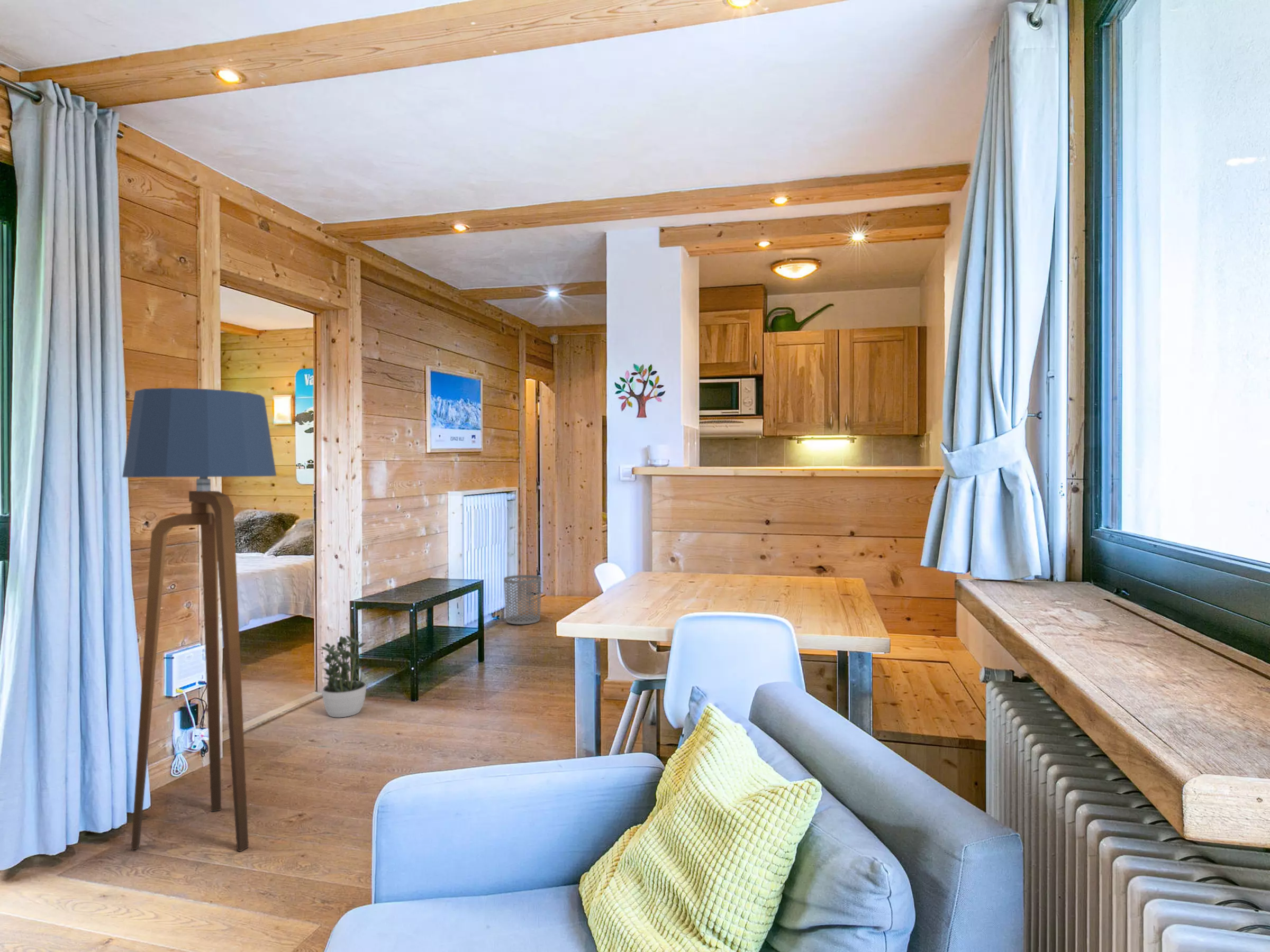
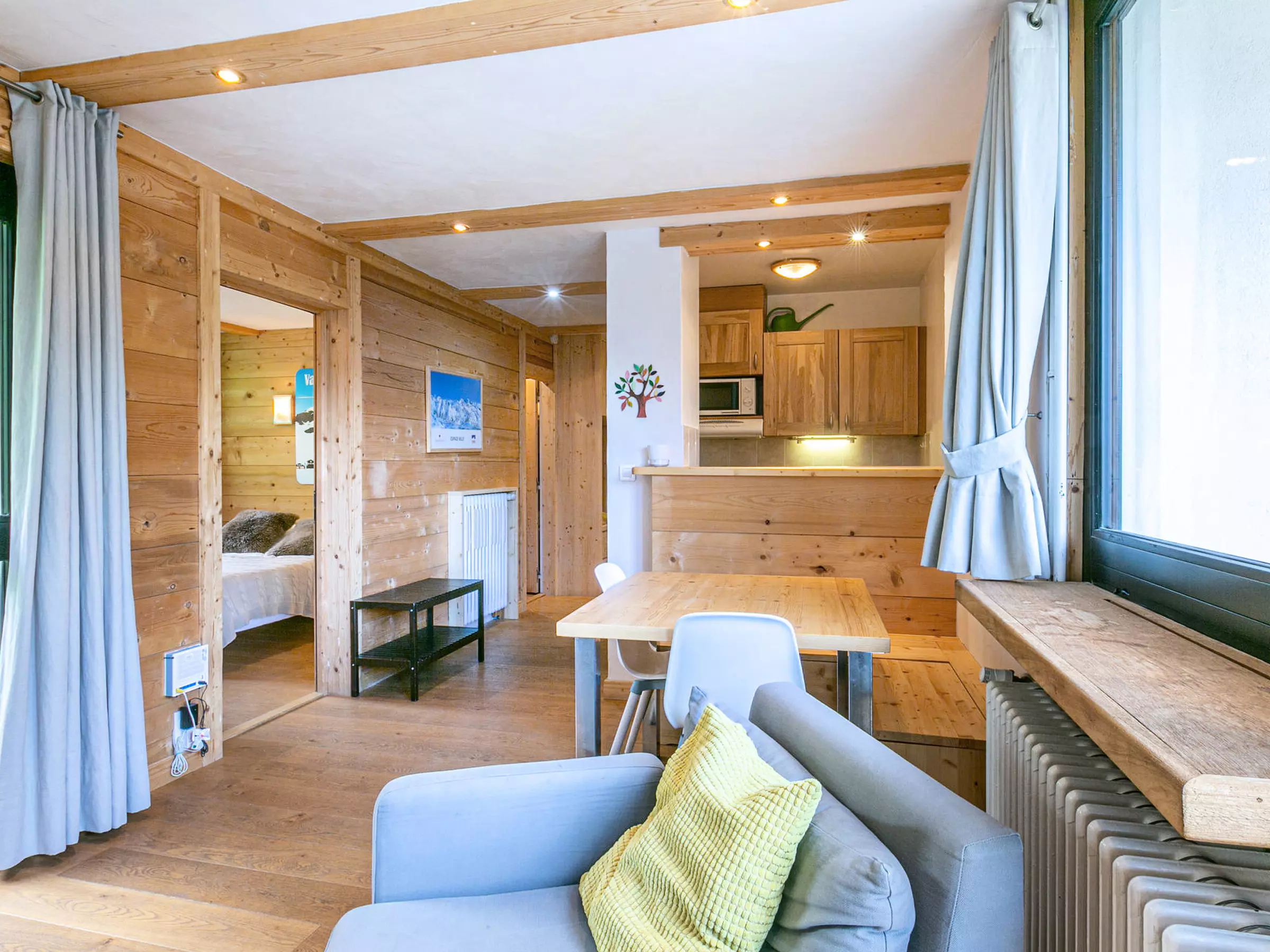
- floor lamp [122,387,277,852]
- potted plant [315,635,367,718]
- waste bin [503,574,542,625]
